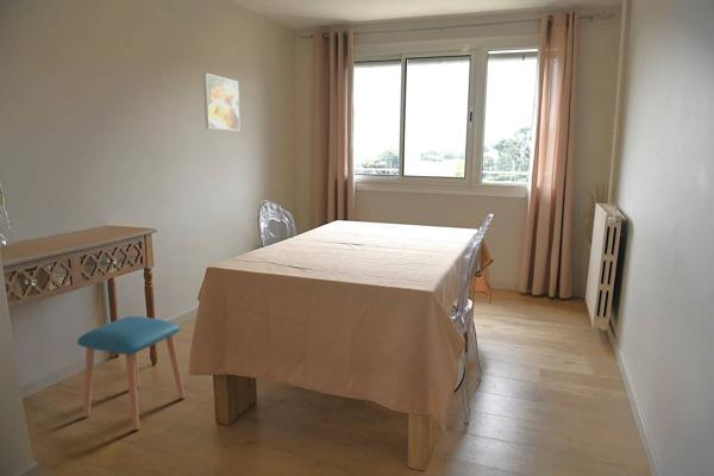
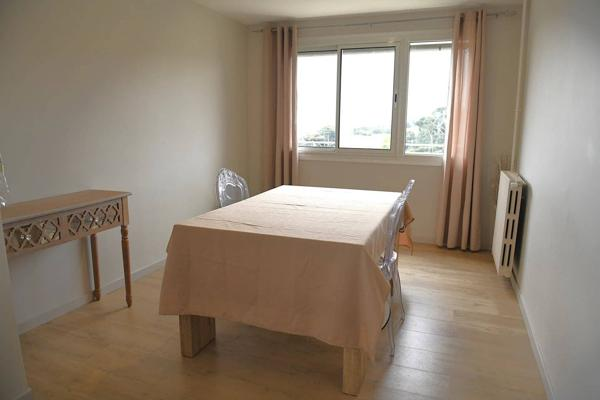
- stool [76,315,186,432]
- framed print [202,73,240,132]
